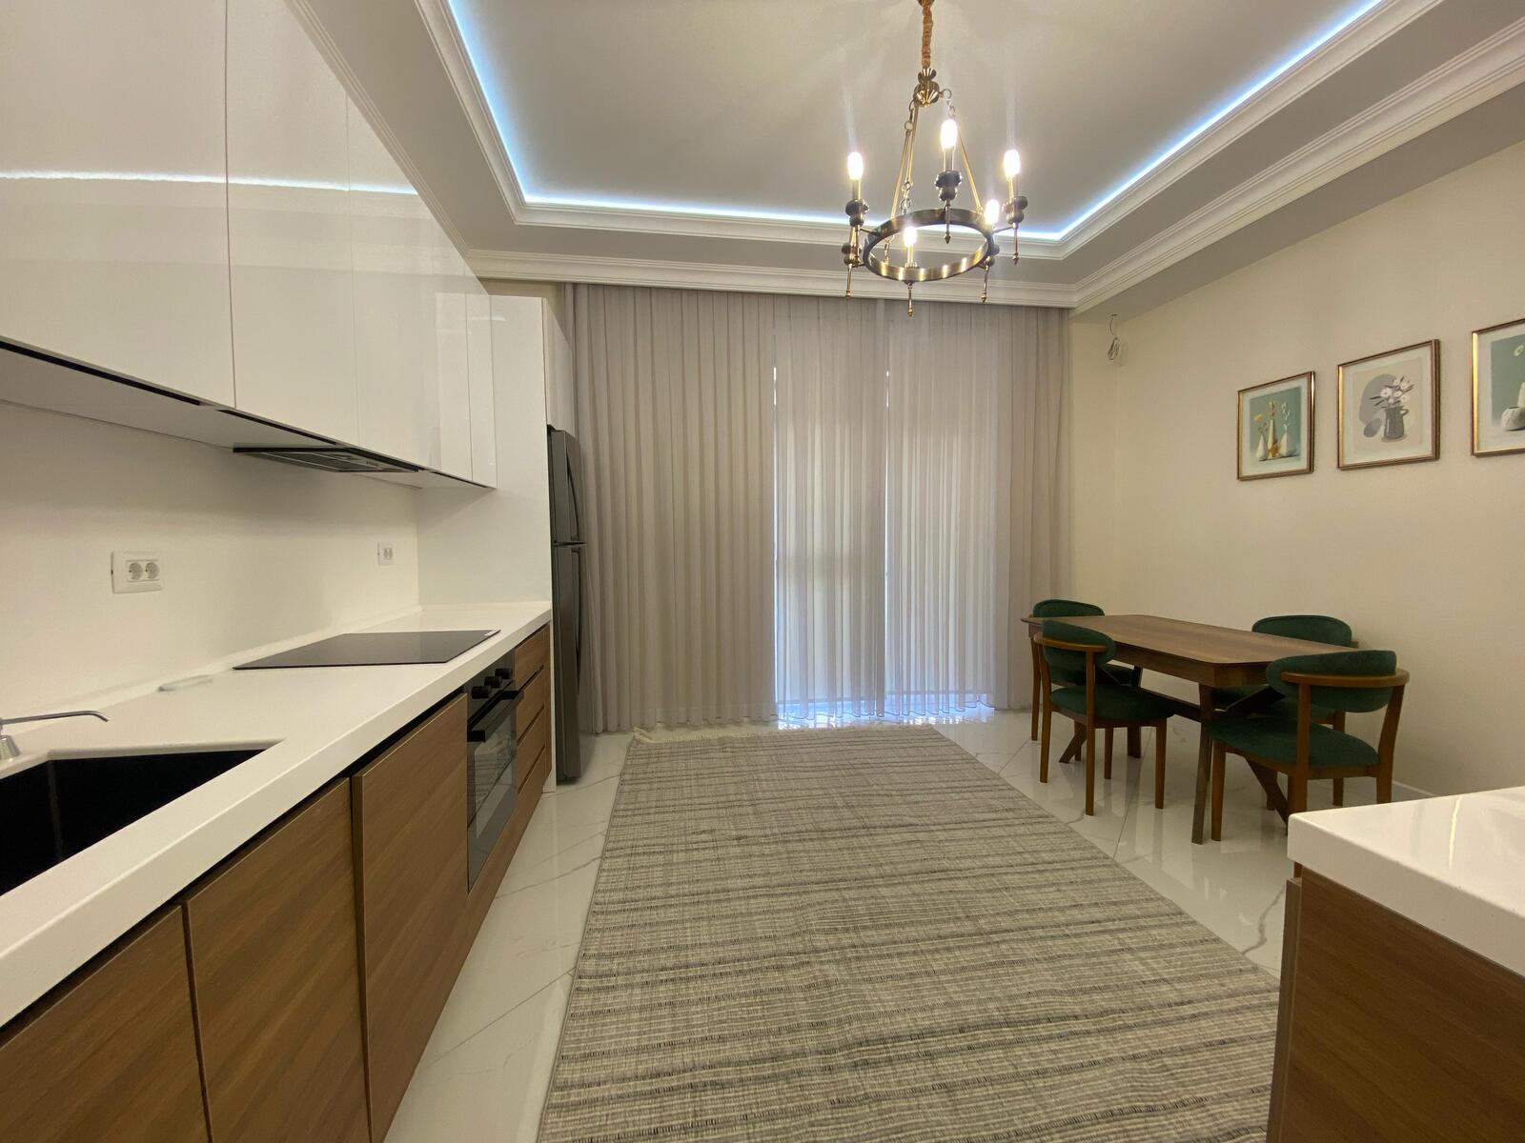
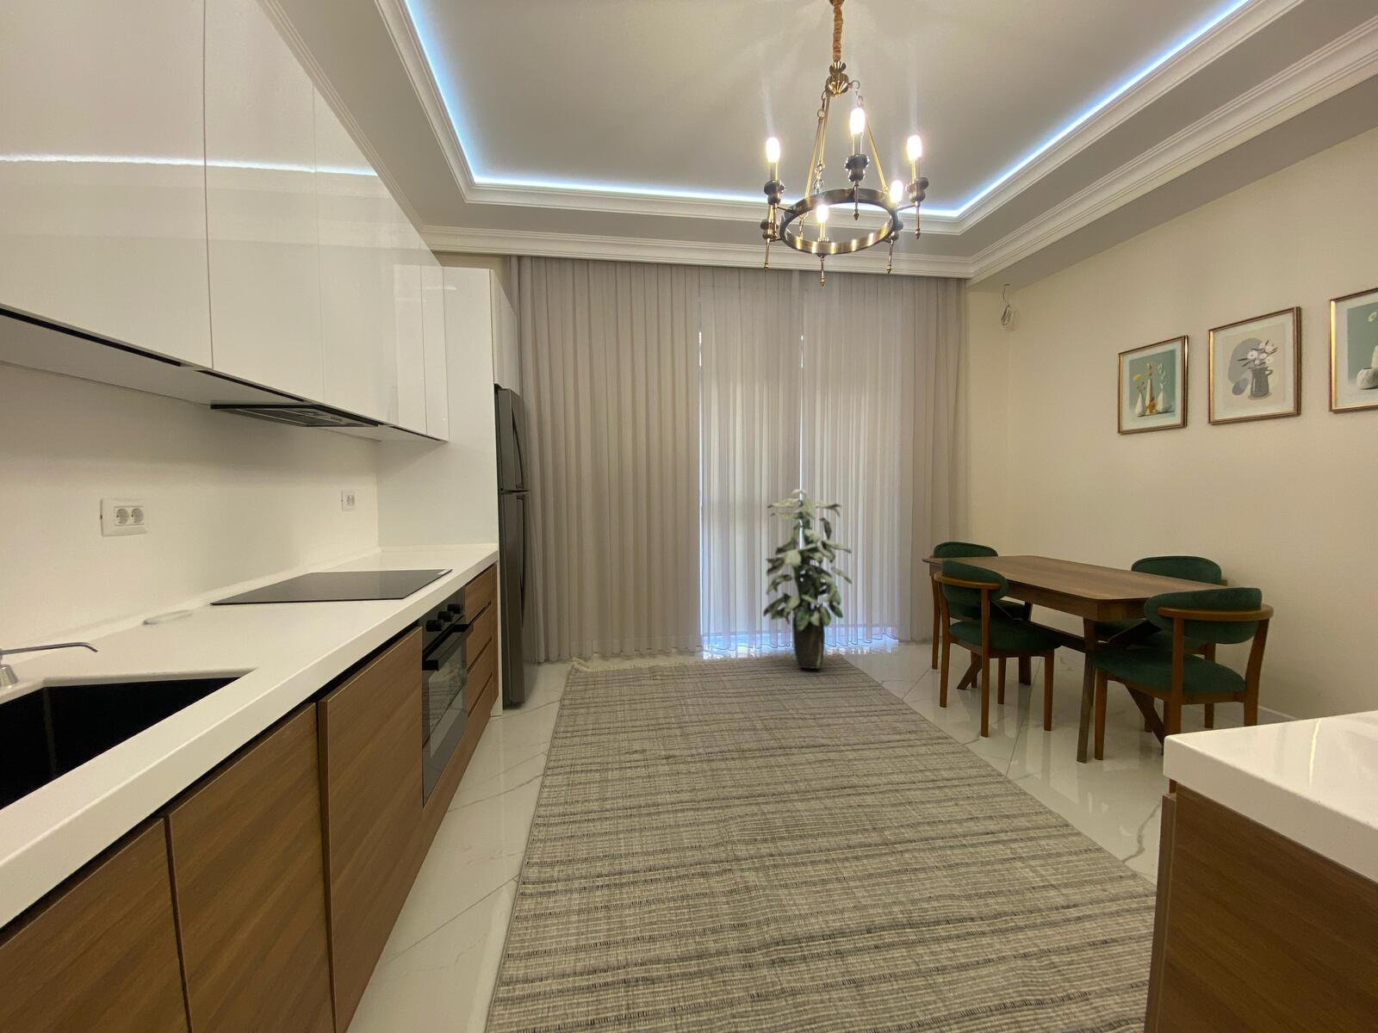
+ indoor plant [762,488,853,669]
